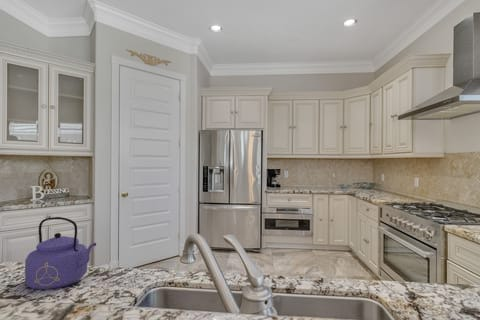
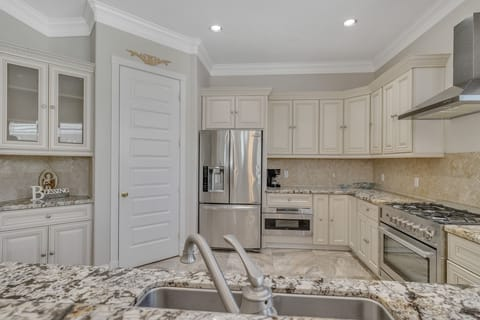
- kettle [24,216,97,290]
